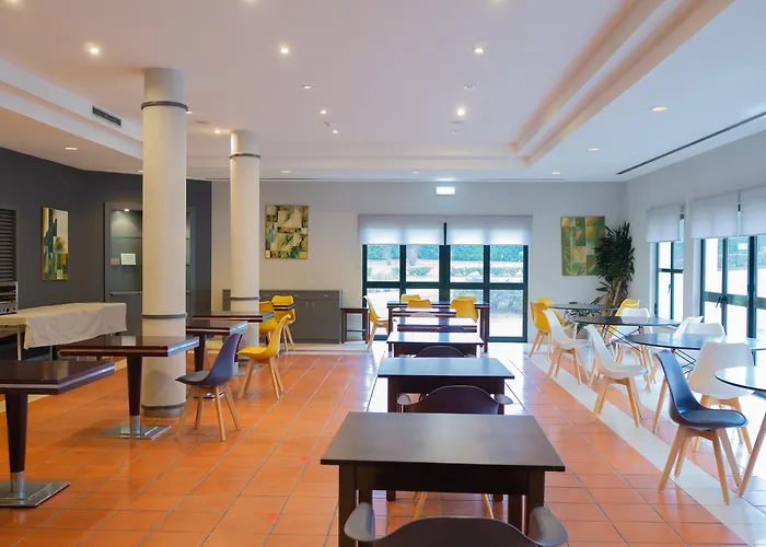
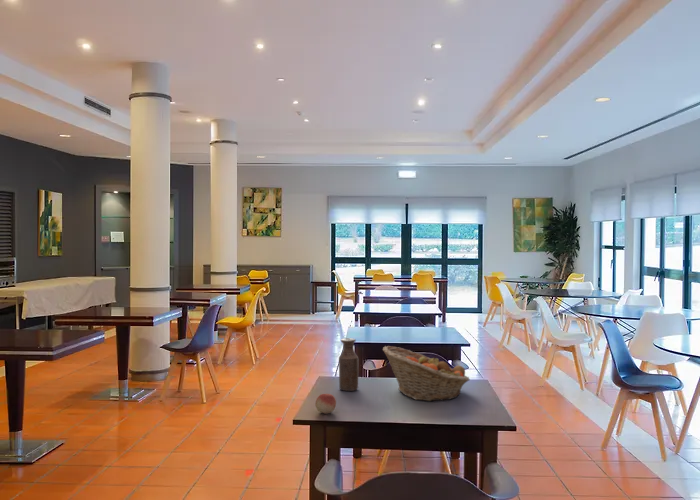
+ bottle [338,337,359,392]
+ fruit [314,393,337,415]
+ fruit basket [382,345,470,402]
